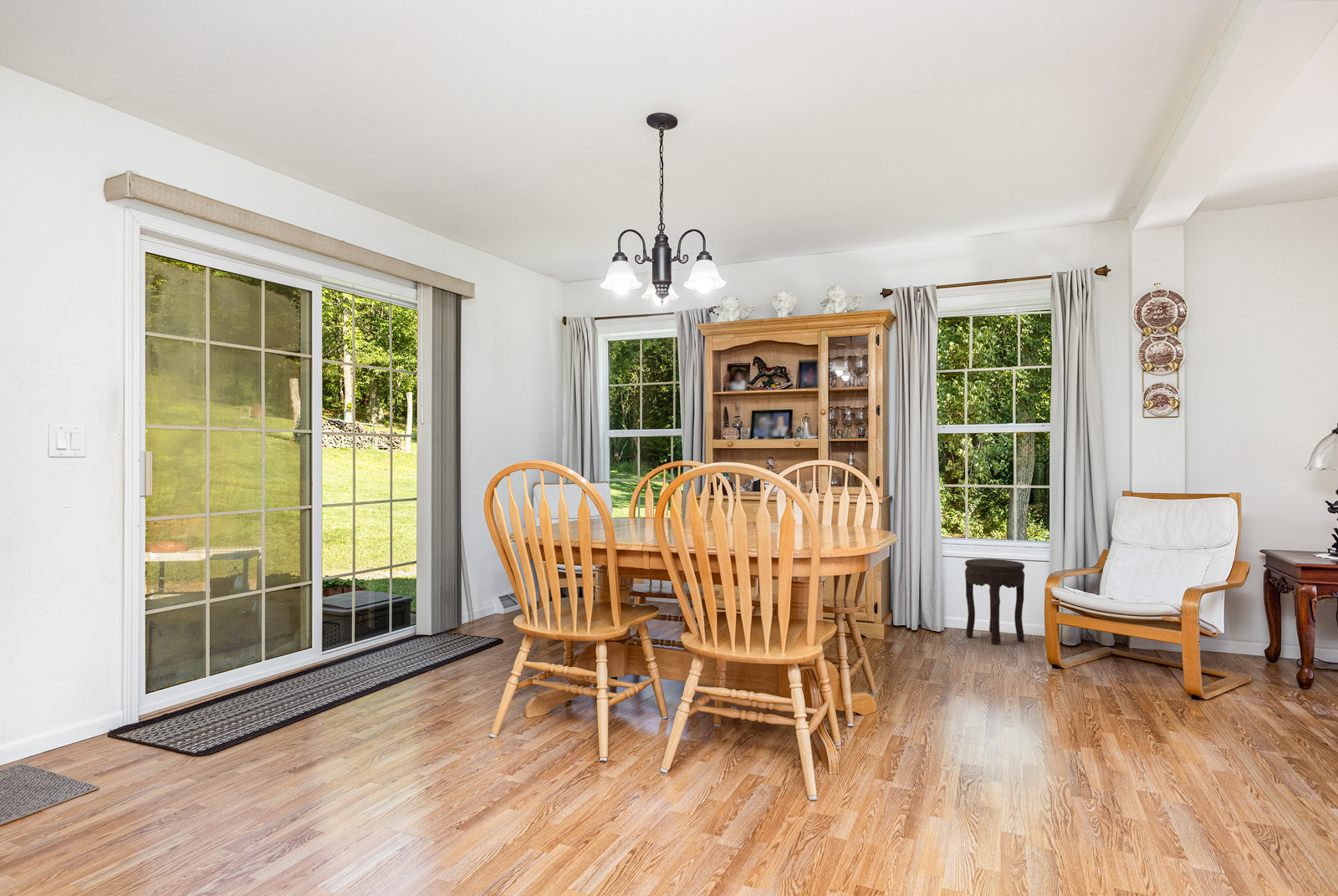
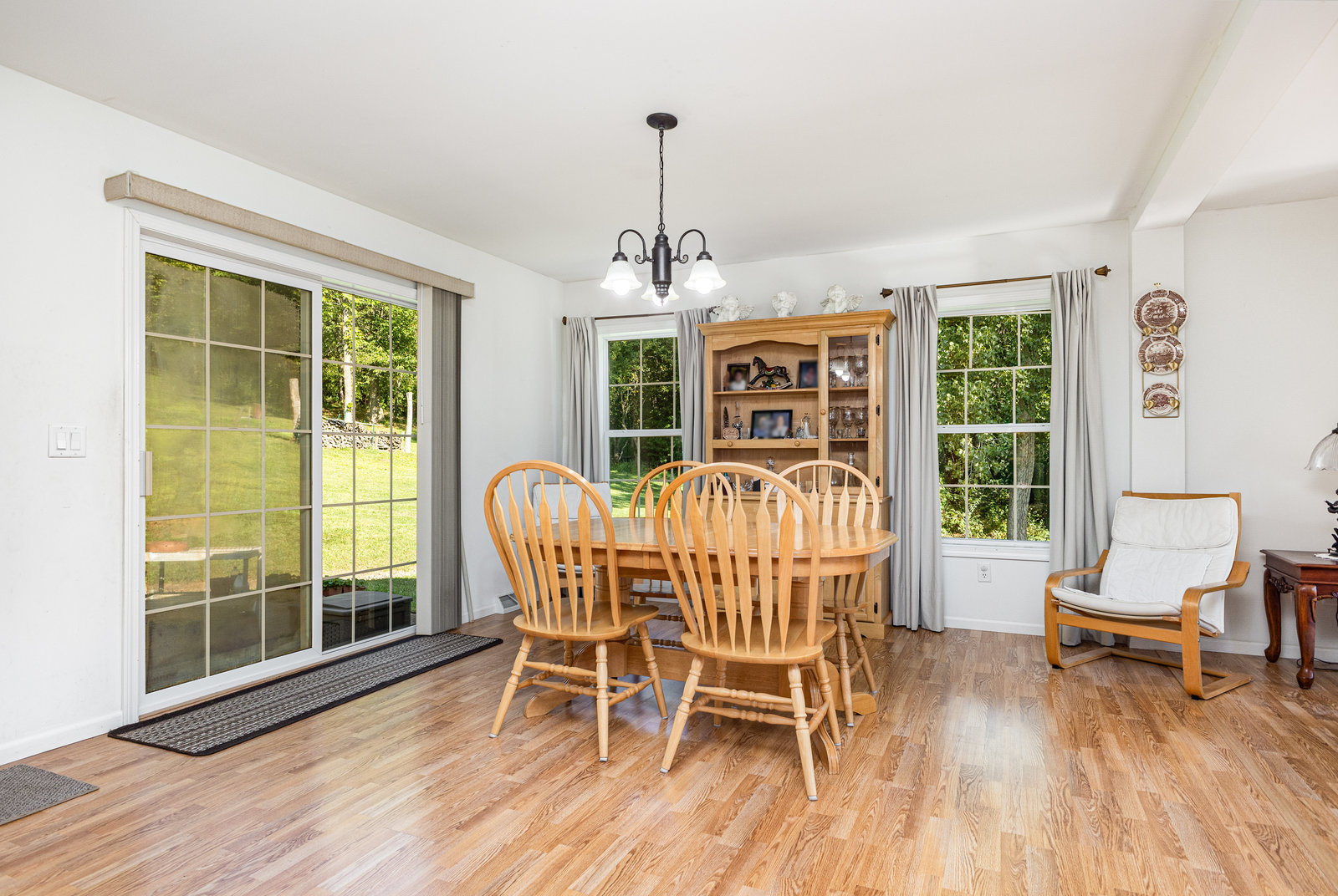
- side table [964,558,1025,646]
